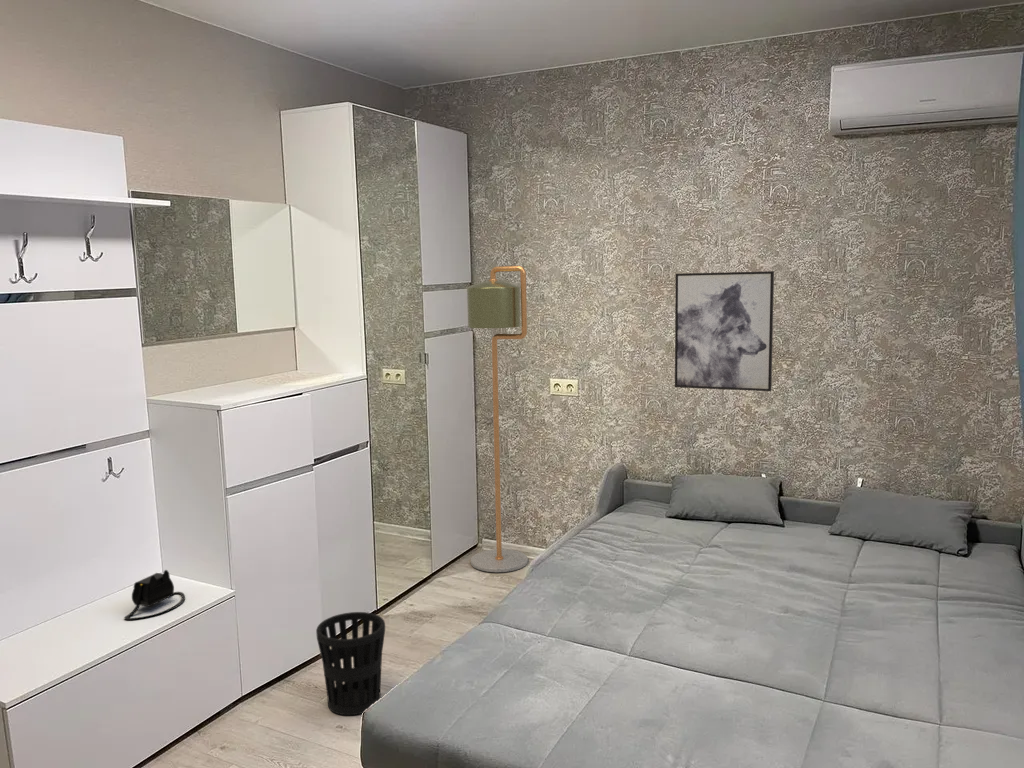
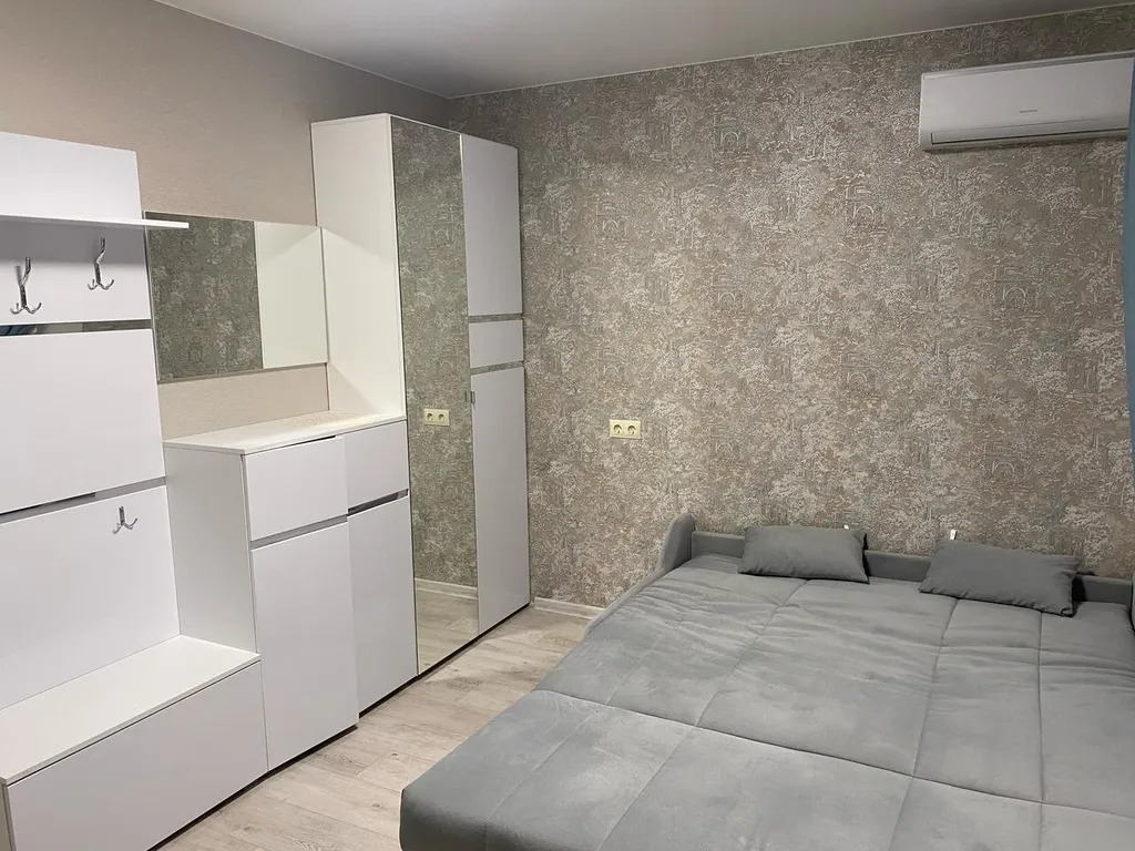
- wastebasket [315,611,386,716]
- floor lamp [466,265,529,573]
- wall art [674,270,775,392]
- handbag [123,569,186,621]
